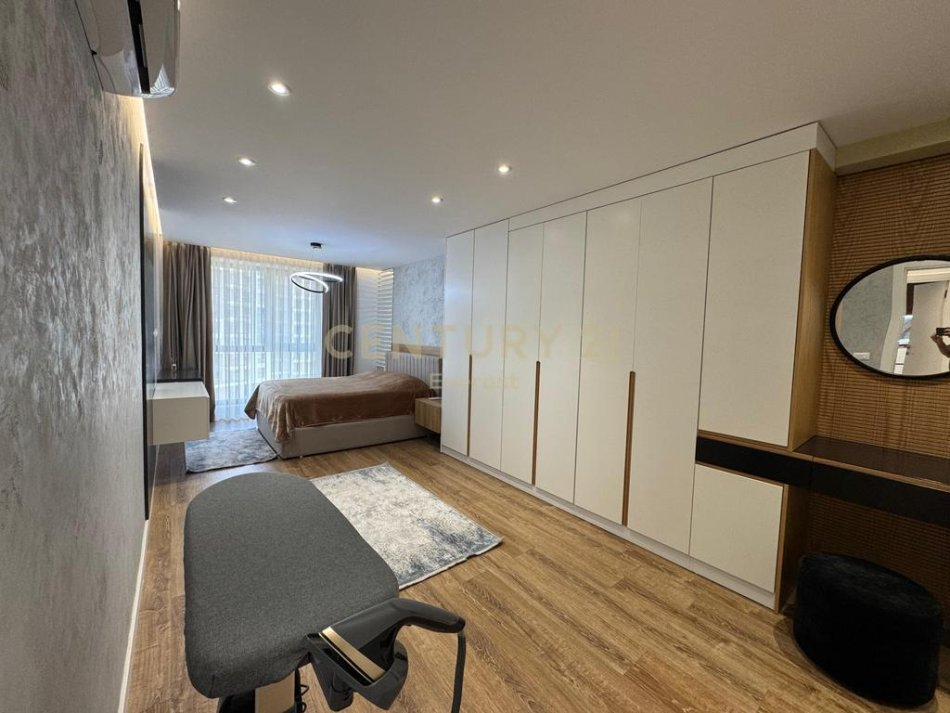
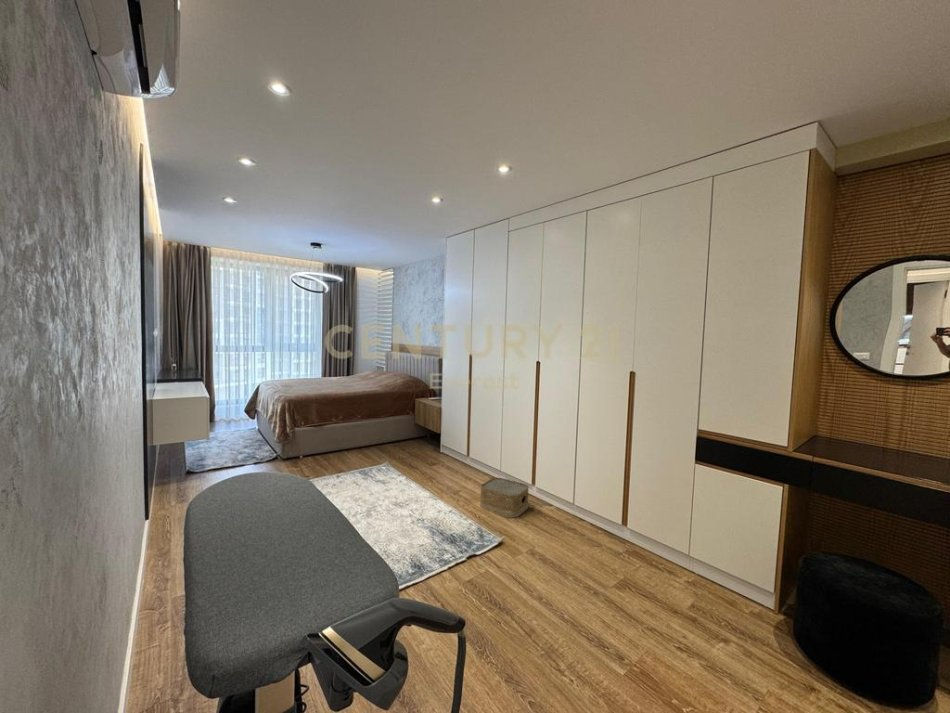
+ woven basket [479,477,530,519]
